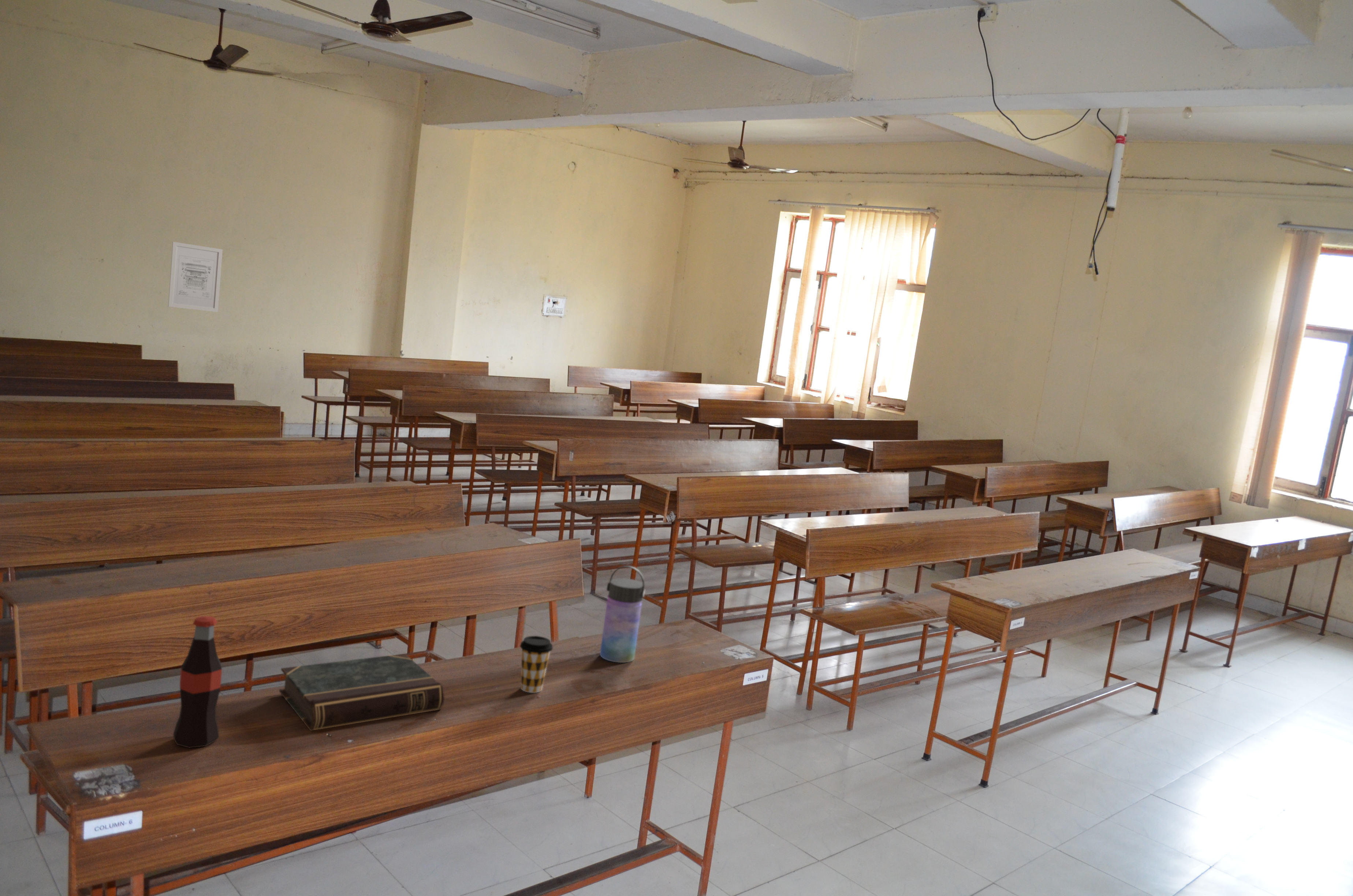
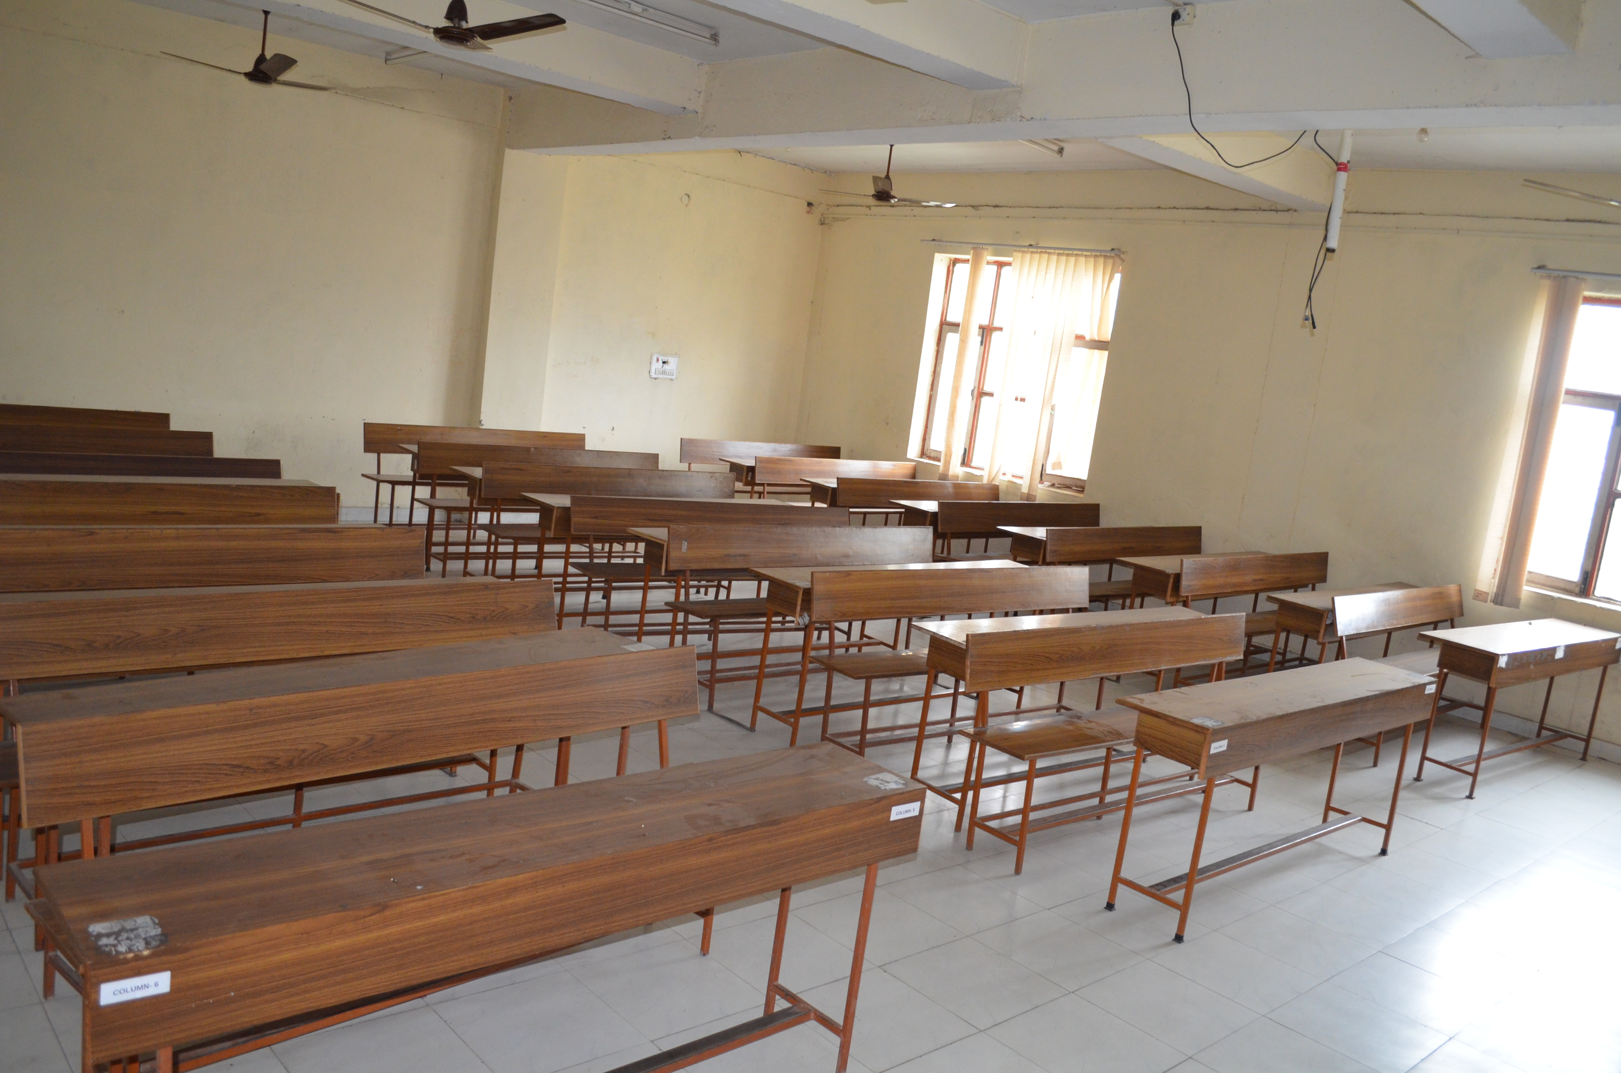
- water bottle [600,565,645,663]
- wall art [168,241,223,313]
- coffee cup [519,635,553,693]
- book [279,653,445,731]
- bottle [173,616,223,748]
